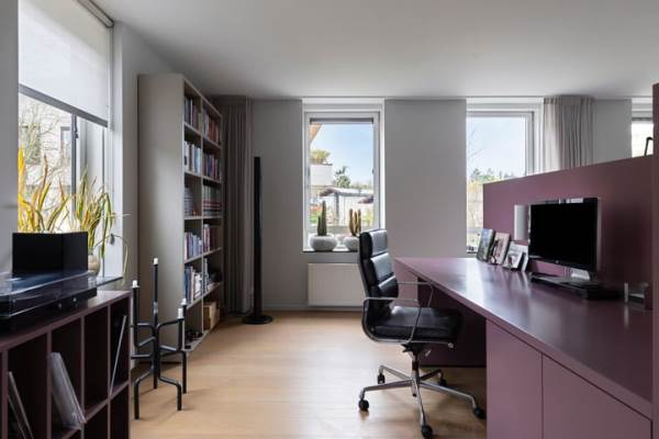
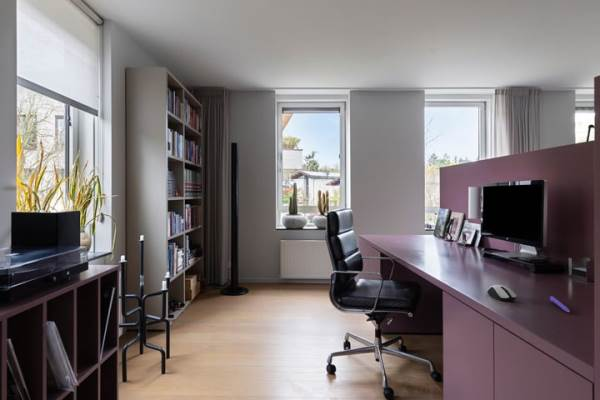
+ computer mouse [486,284,518,302]
+ pen [549,295,571,313]
